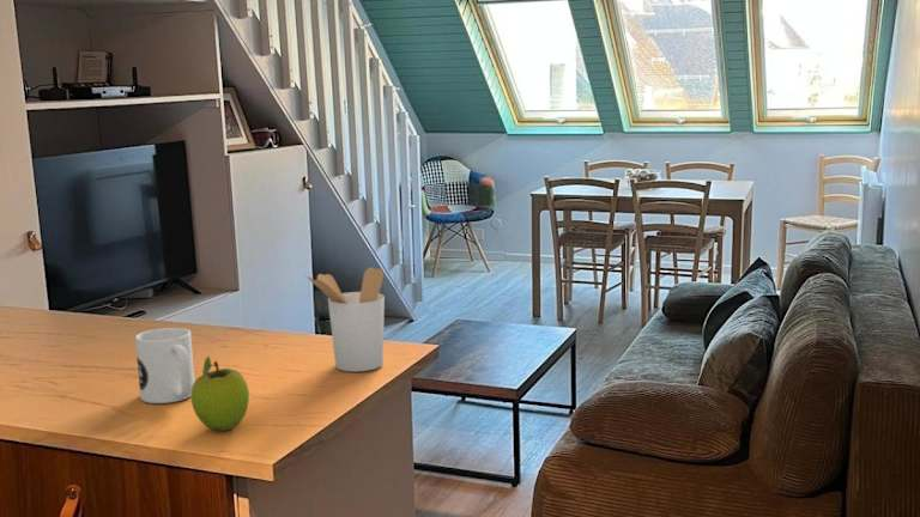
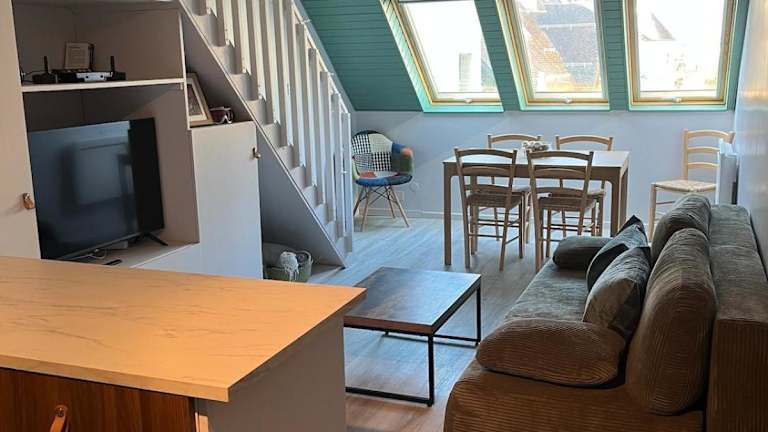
- fruit [189,355,250,432]
- mug [134,327,195,405]
- utensil holder [303,267,386,373]
